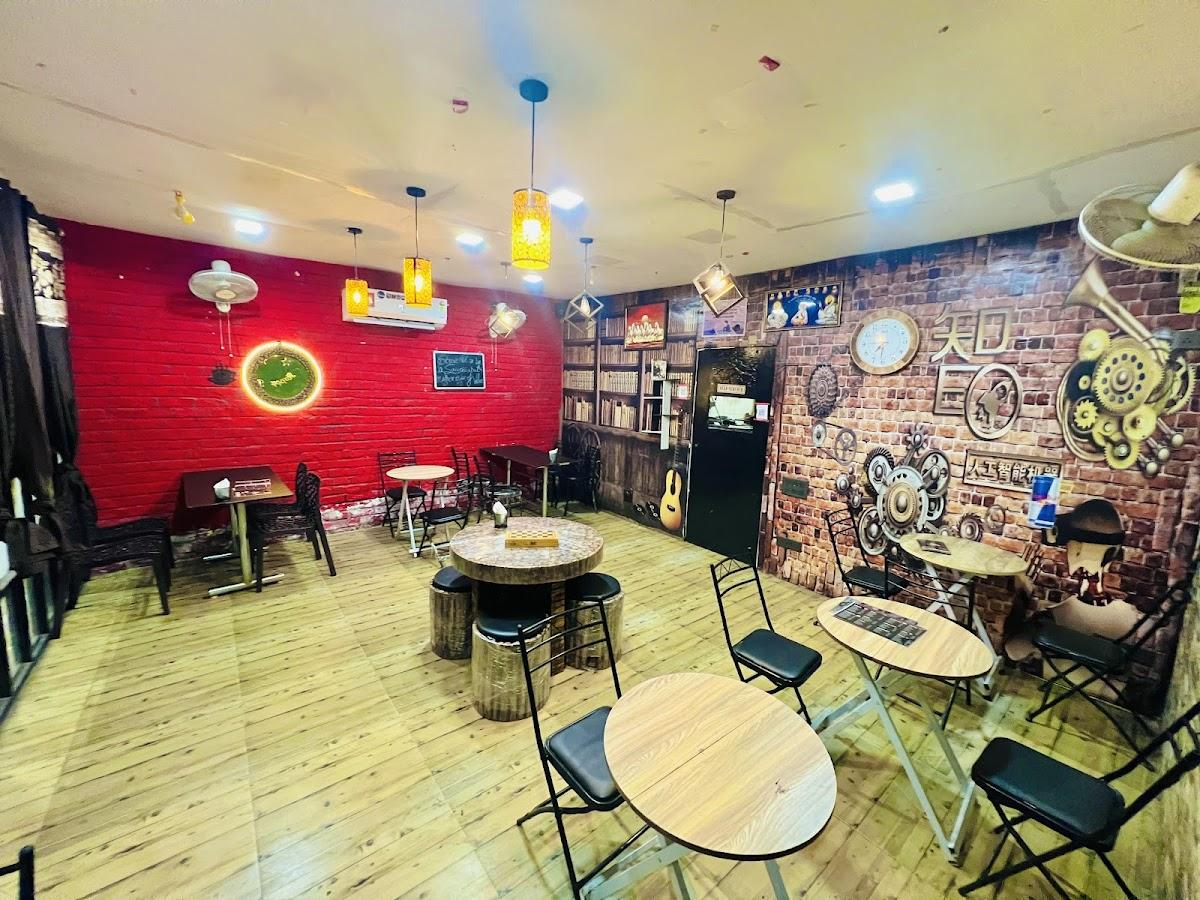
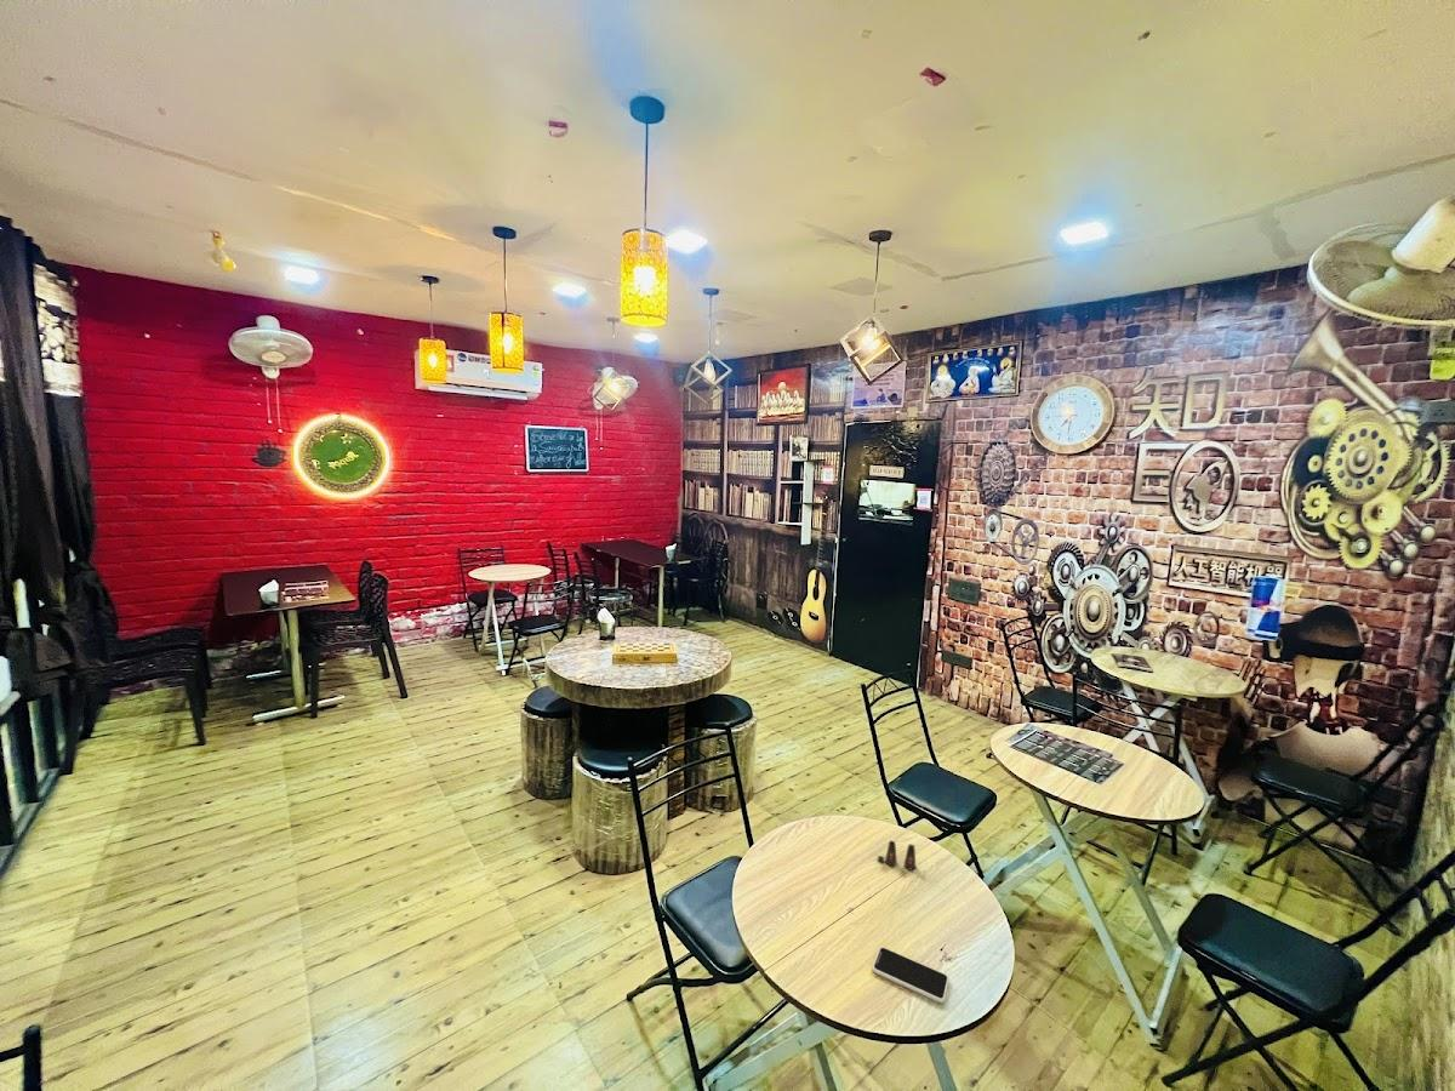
+ smartphone [871,946,951,1004]
+ salt shaker [877,840,917,870]
